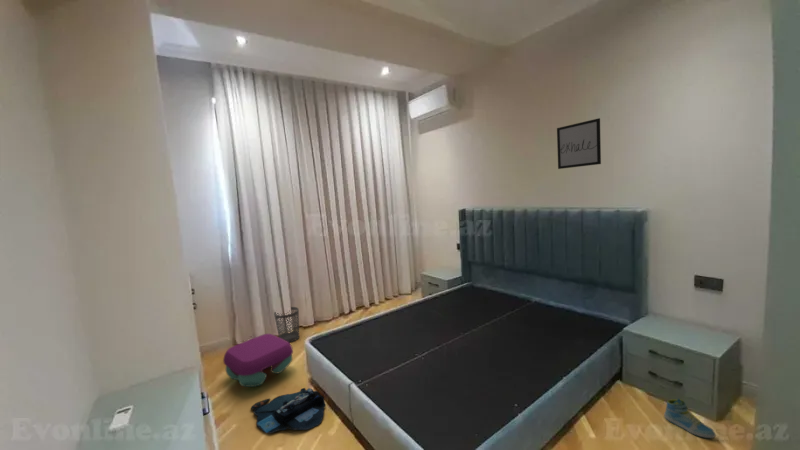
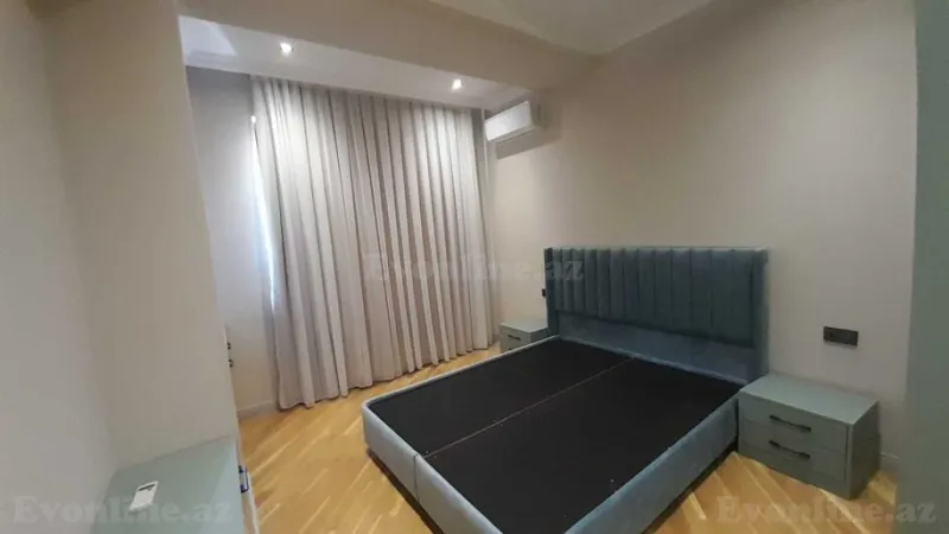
- backpack [250,387,327,435]
- stool [222,333,294,388]
- sneaker [663,397,717,439]
- wastebasket [273,306,300,343]
- wall art [556,117,602,170]
